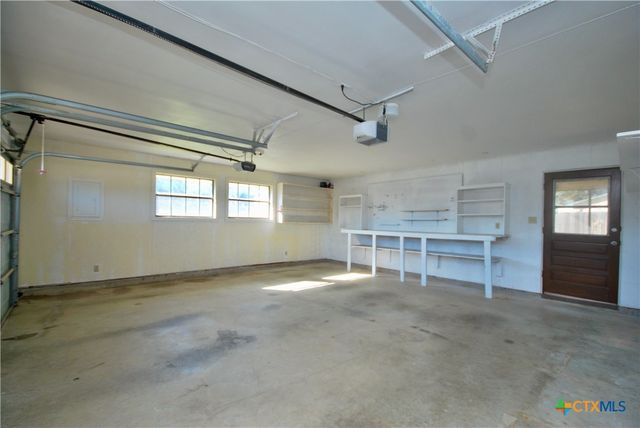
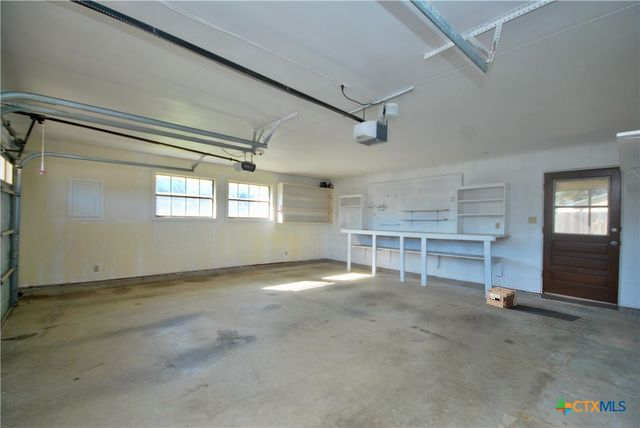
+ cardboard box [486,286,518,310]
